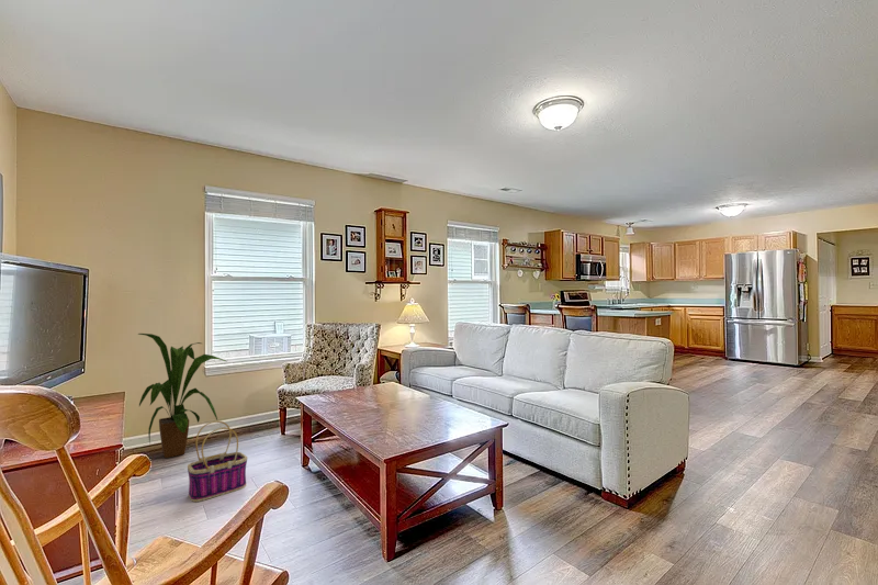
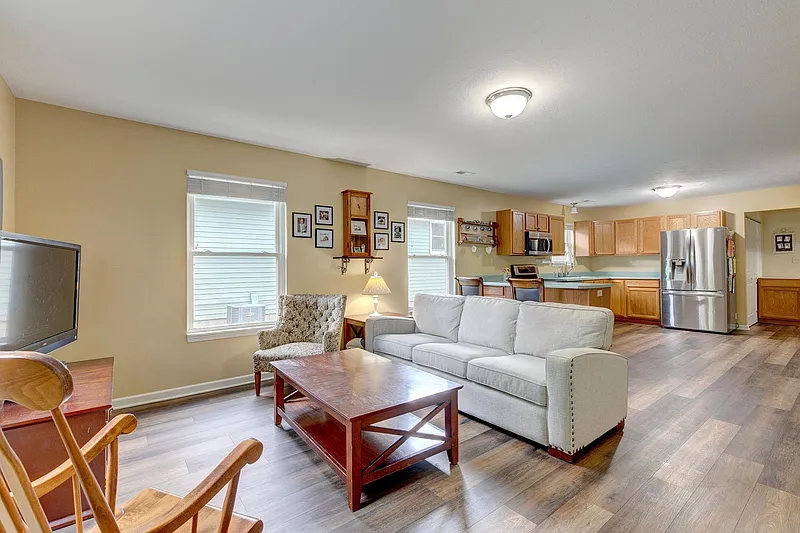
- house plant [137,333,228,459]
- basket [187,420,248,503]
